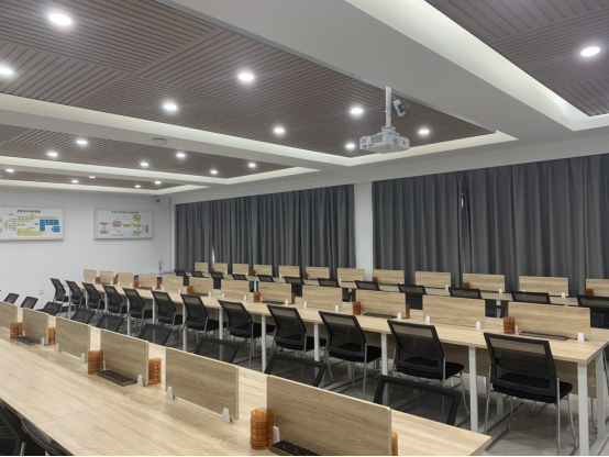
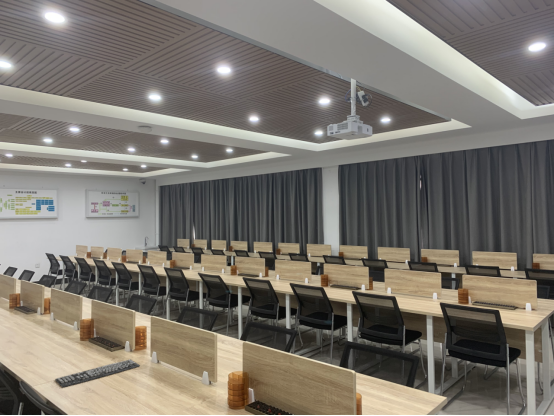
+ keyboard [54,358,141,388]
